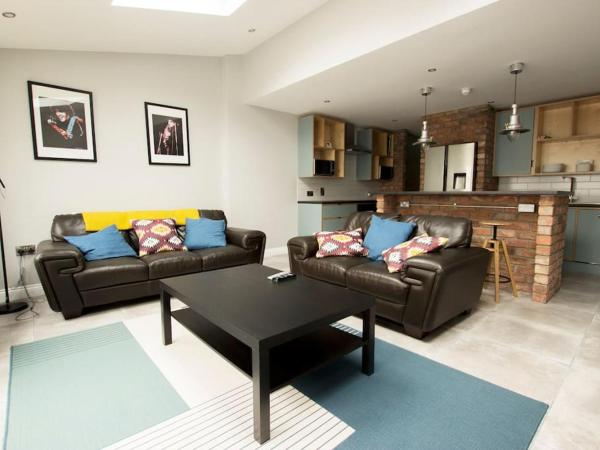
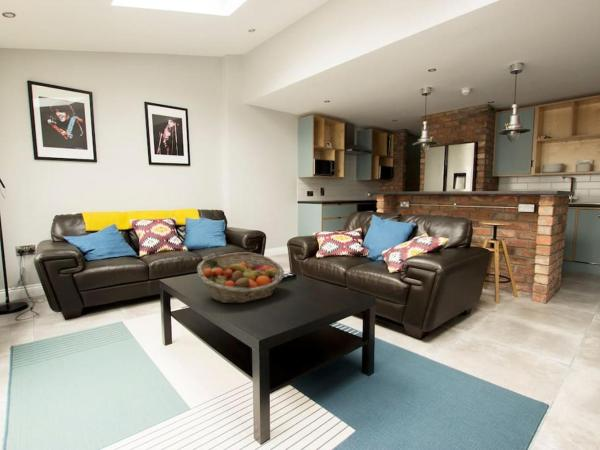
+ fruit basket [196,251,285,305]
